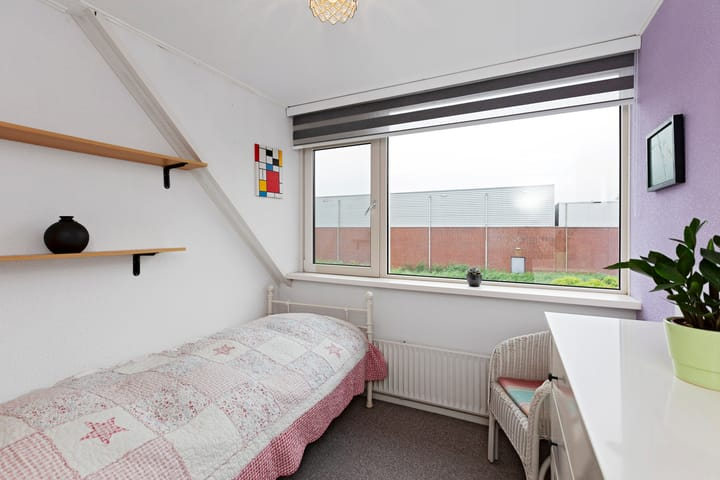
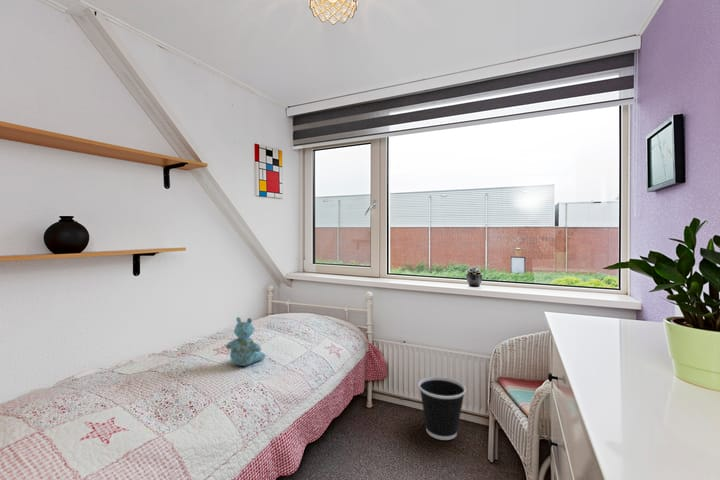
+ wastebasket [418,376,467,441]
+ stuffed bear [225,316,266,367]
